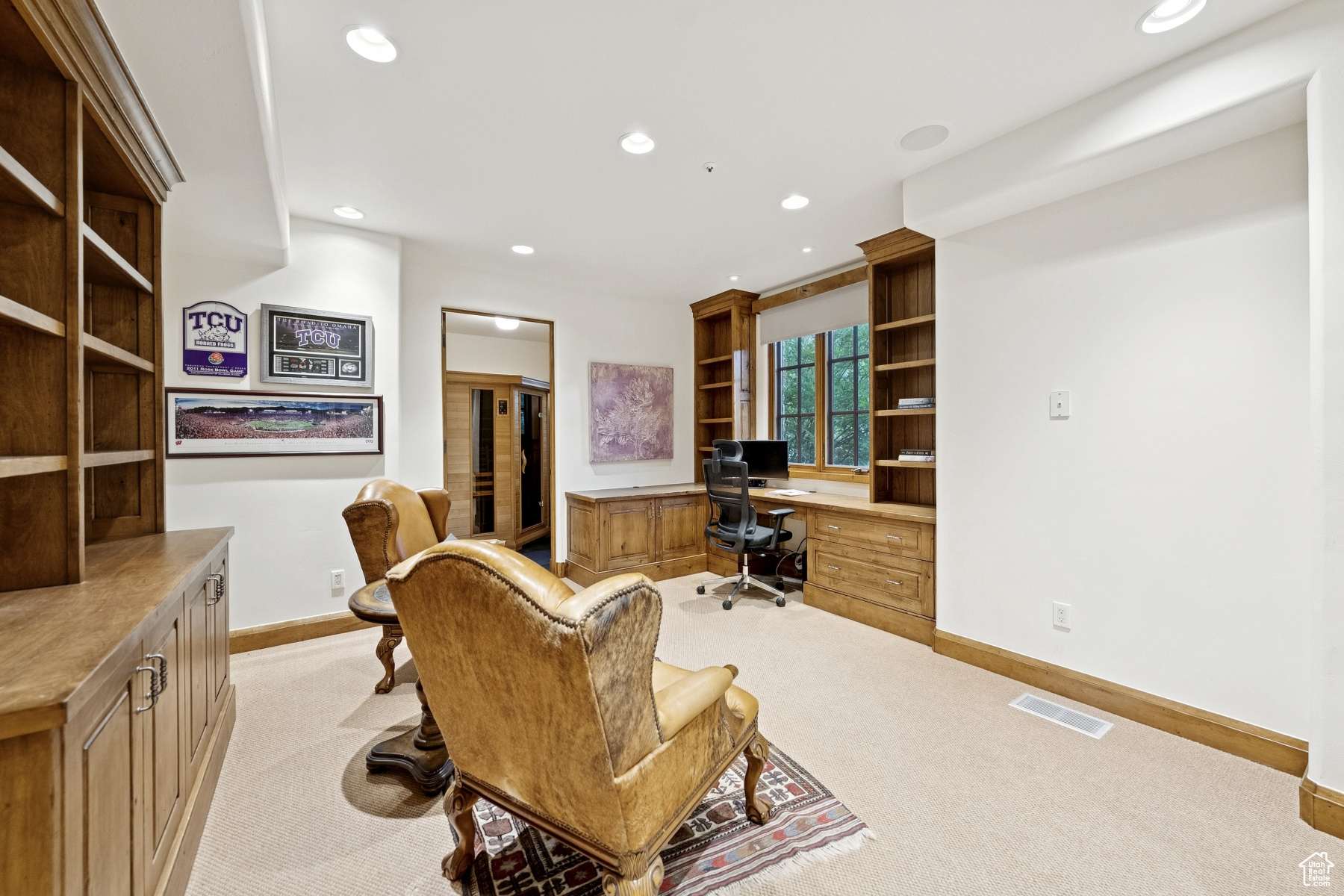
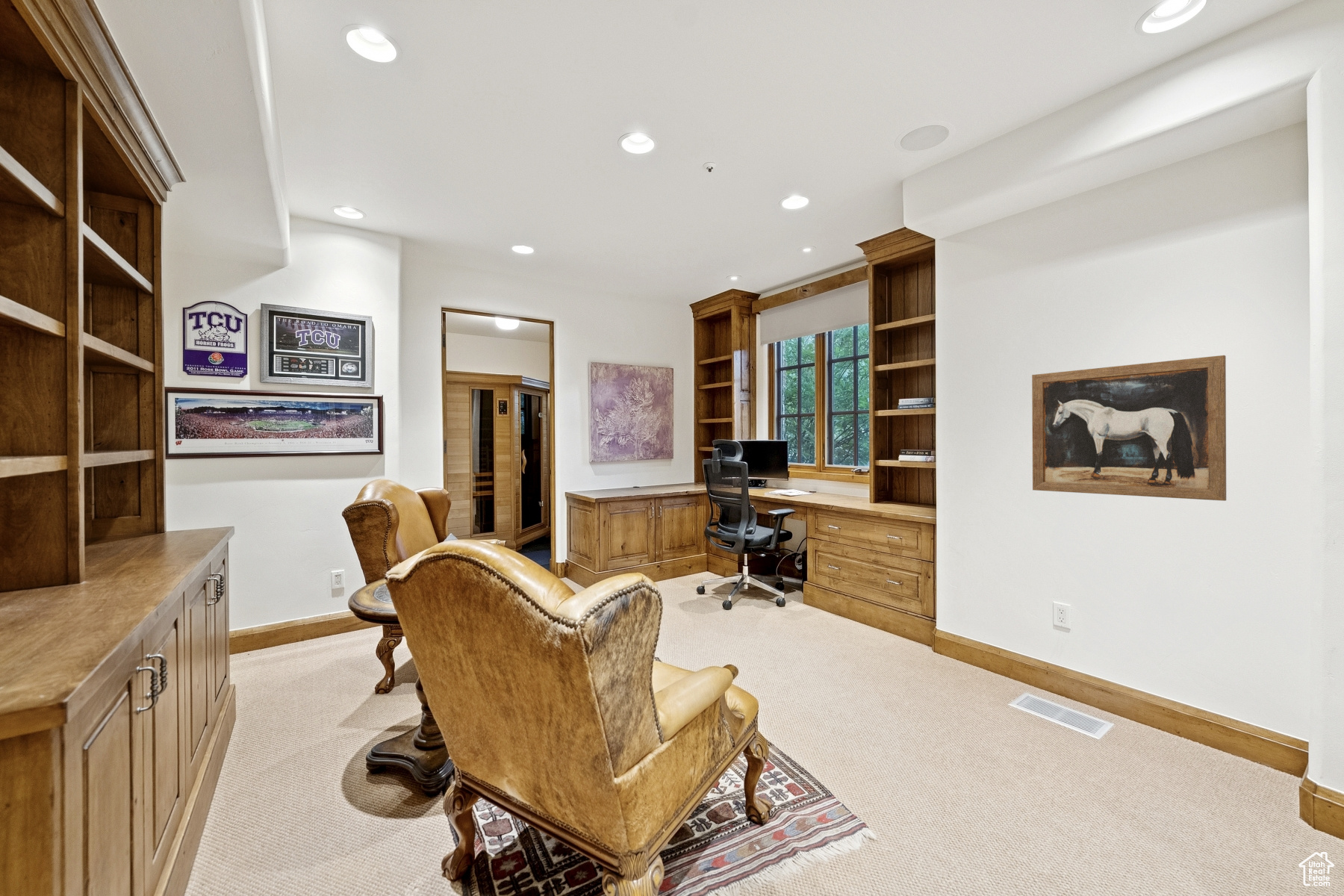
+ wall art [1031,355,1227,502]
